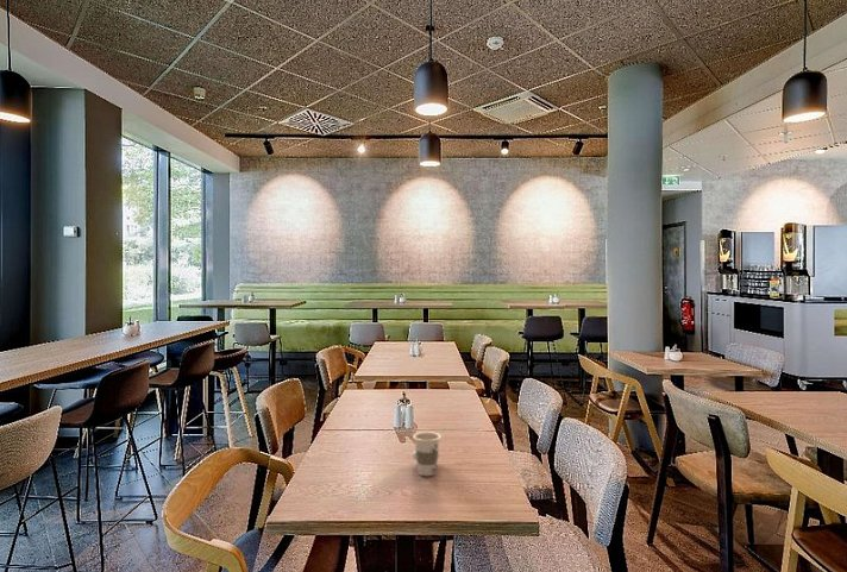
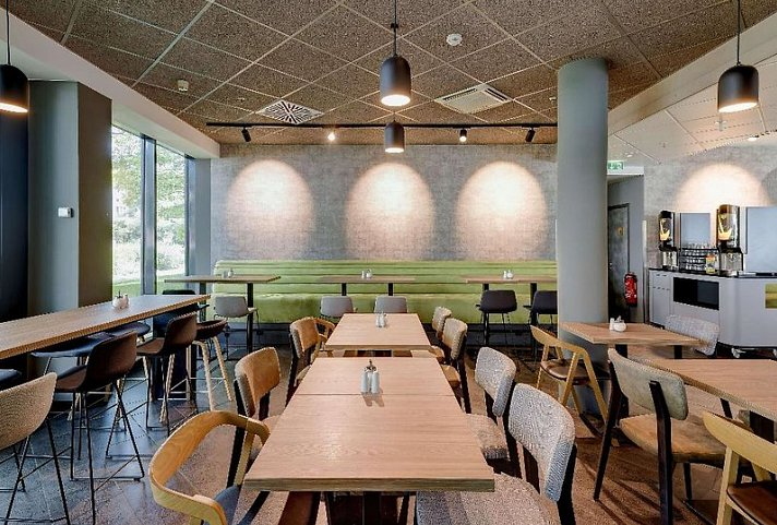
- cup [412,430,443,477]
